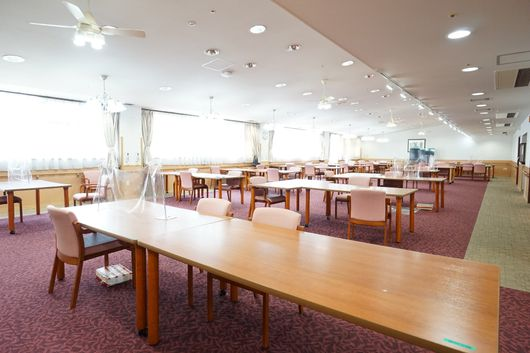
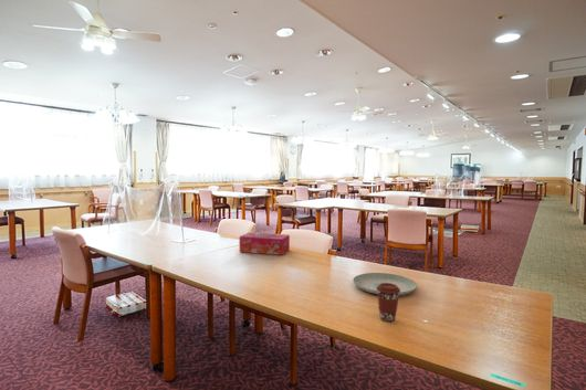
+ coffee cup [376,283,400,323]
+ tissue box [239,232,291,256]
+ plate [352,272,418,296]
